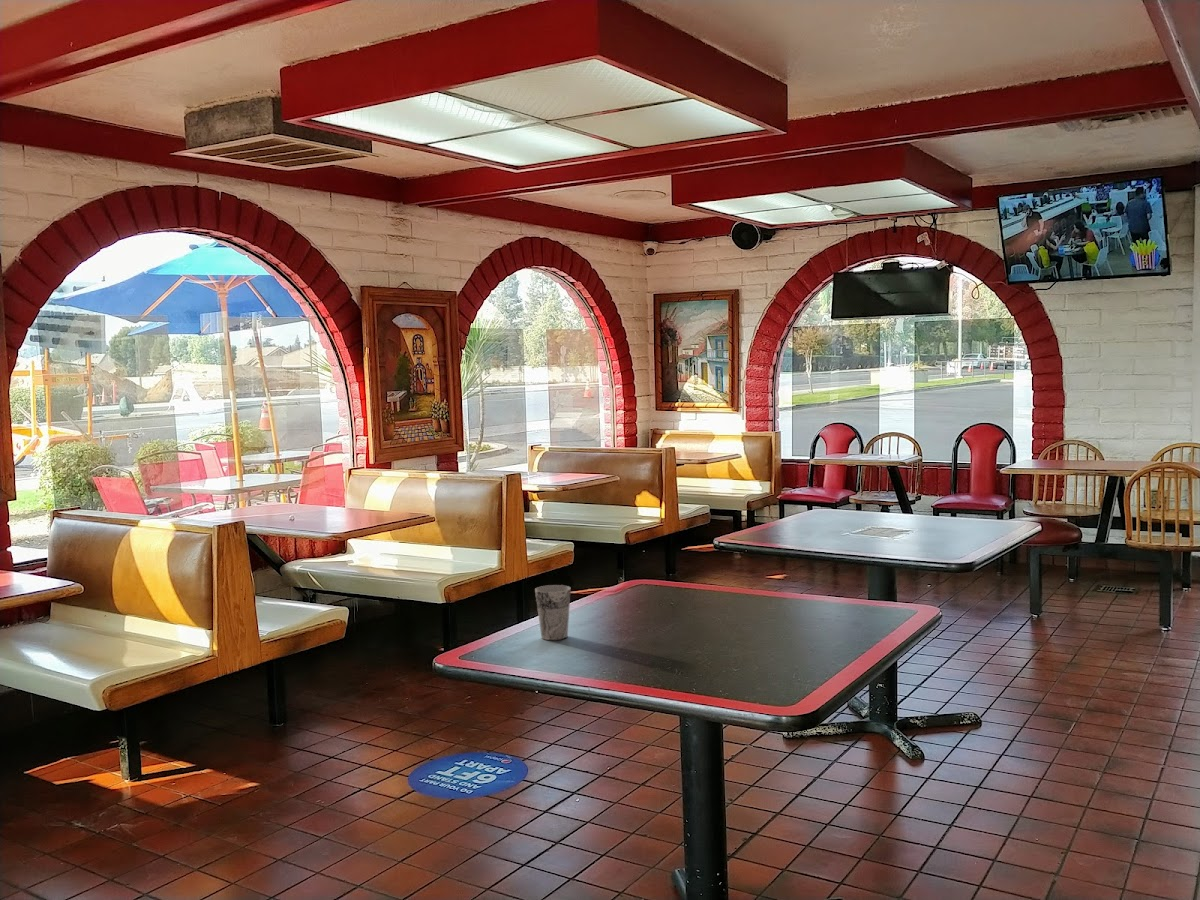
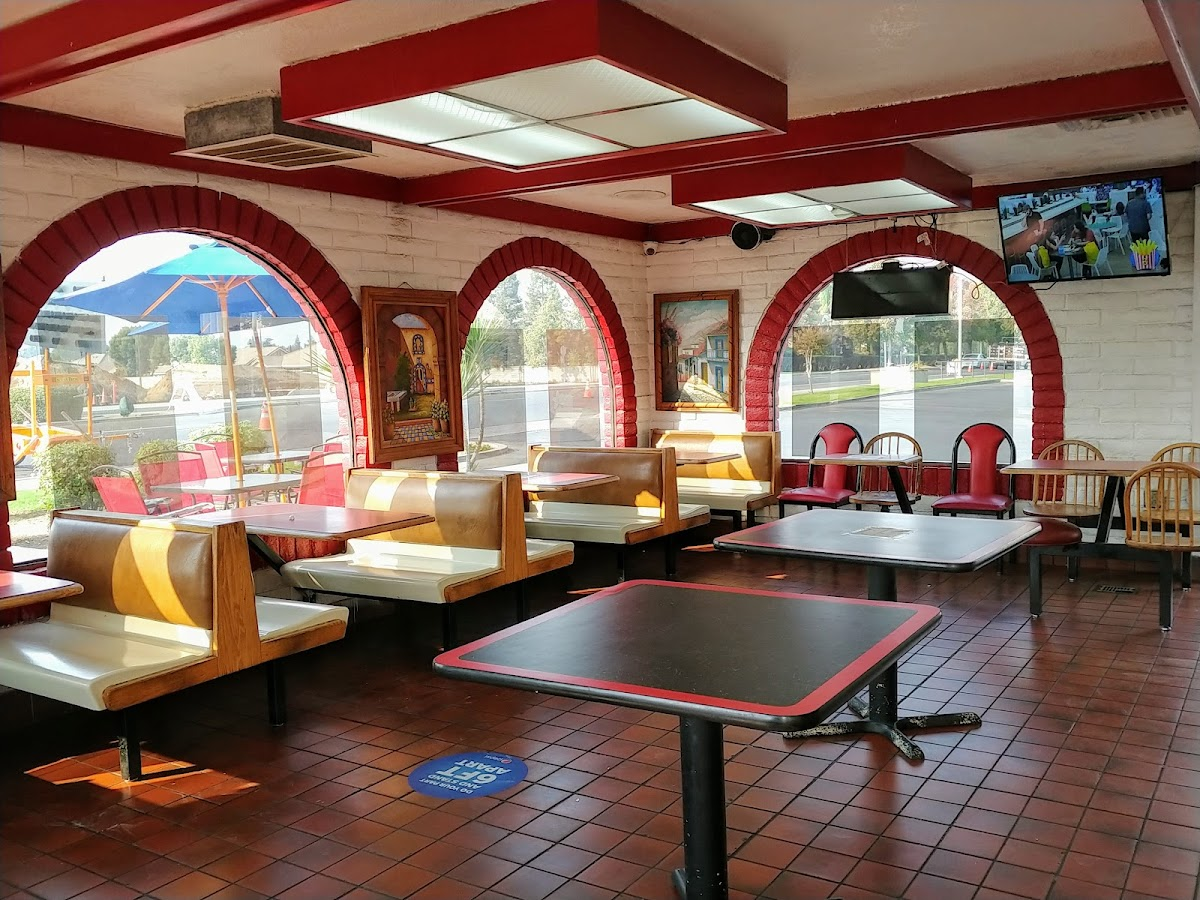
- cup [534,584,572,641]
